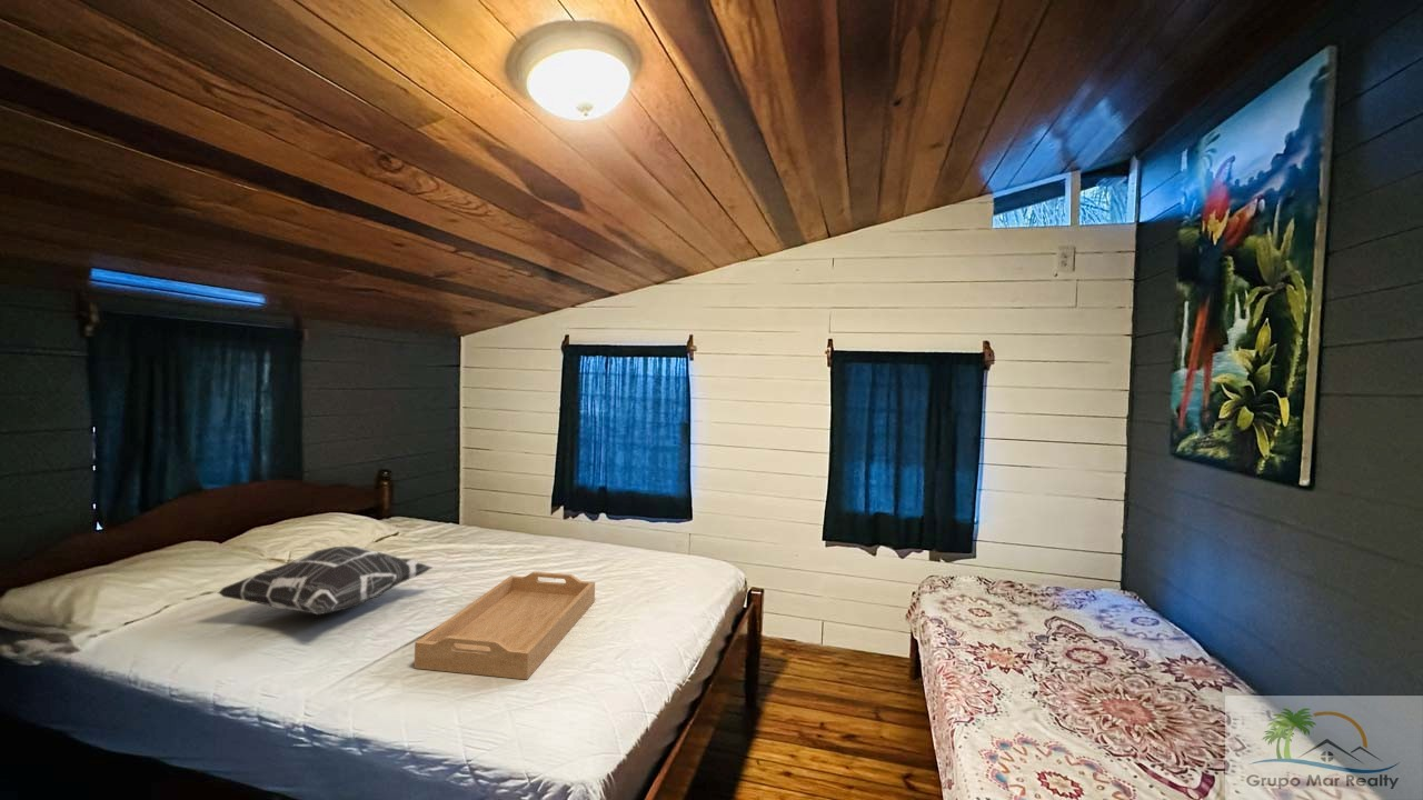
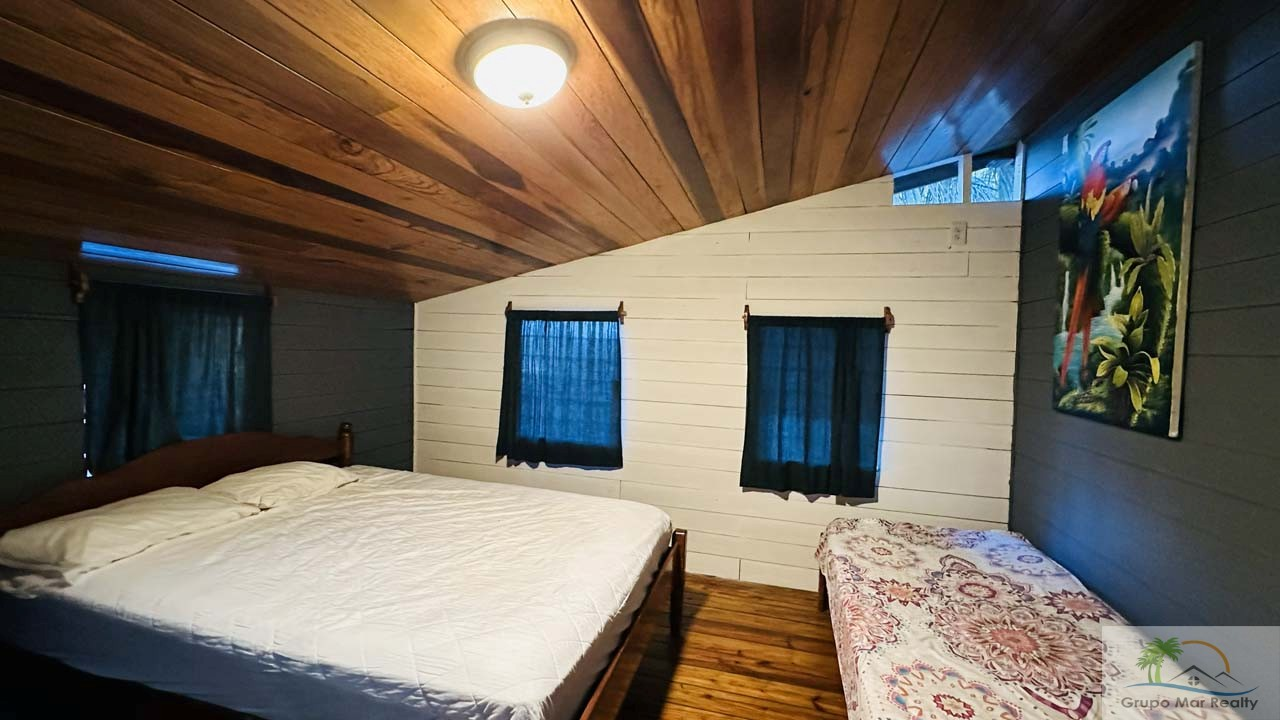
- decorative pillow [216,546,434,616]
- serving tray [414,571,596,680]
